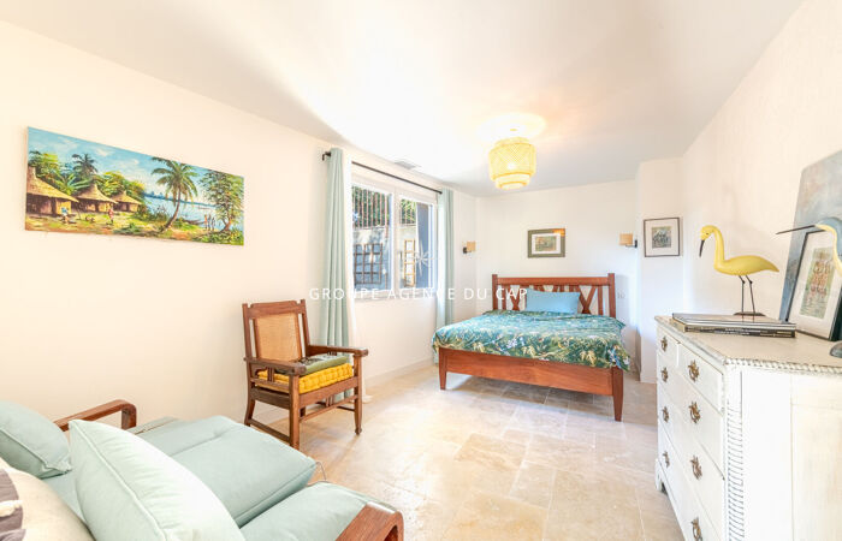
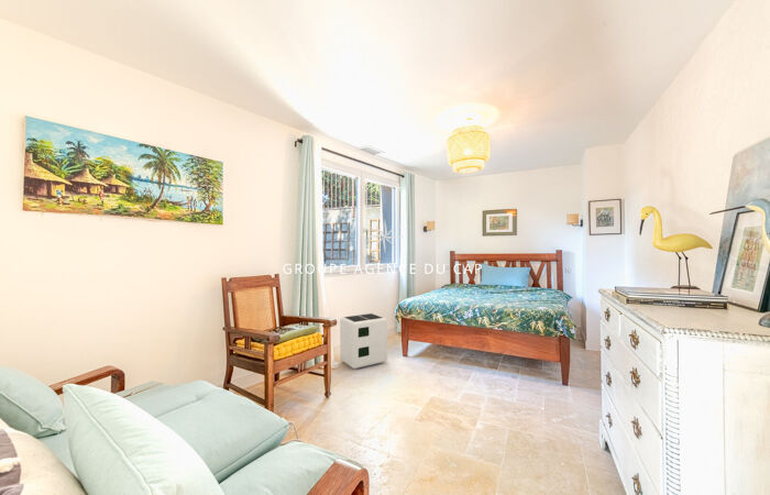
+ air purifier [339,312,388,370]
